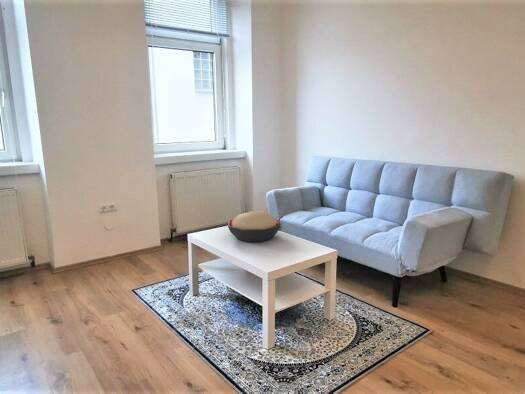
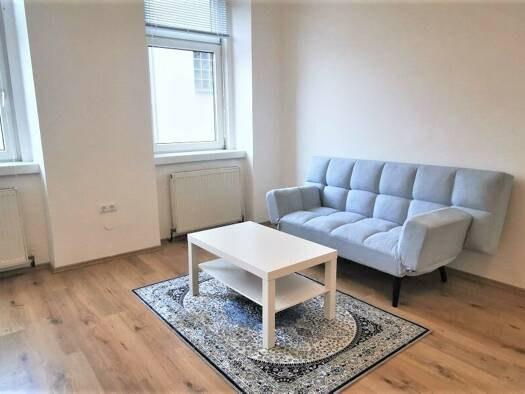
- decorative bowl [227,210,281,243]
